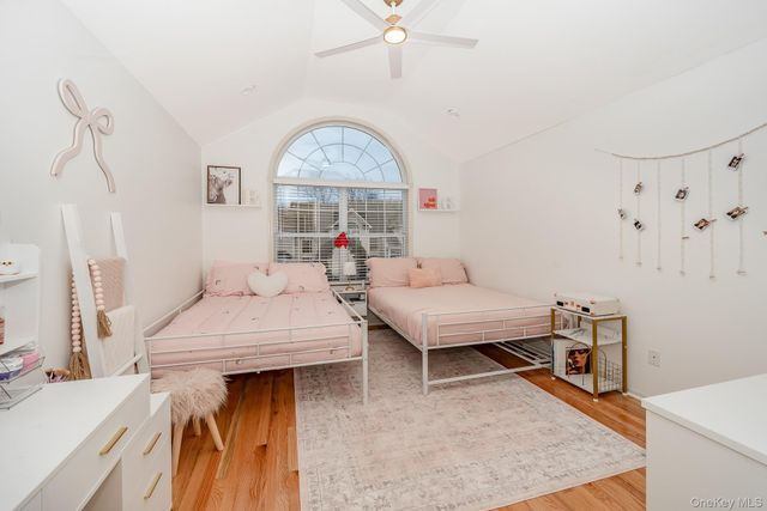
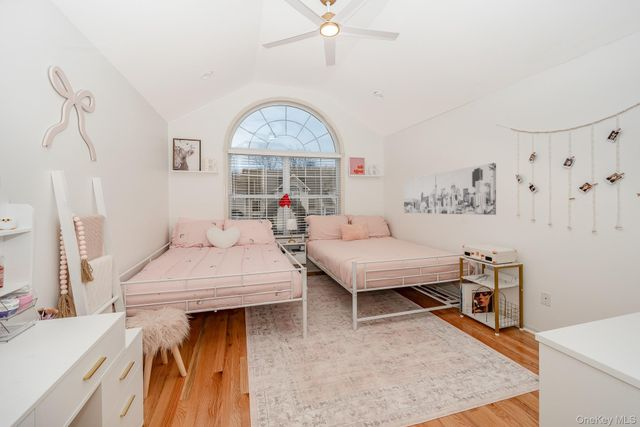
+ wall art [403,162,497,216]
